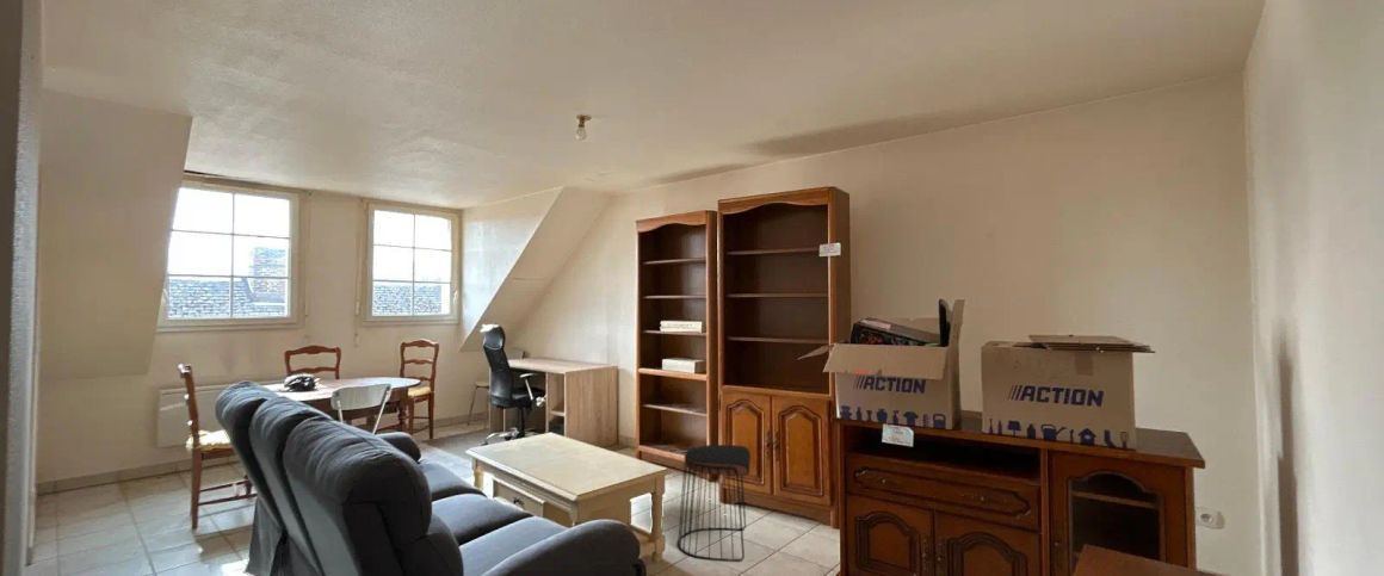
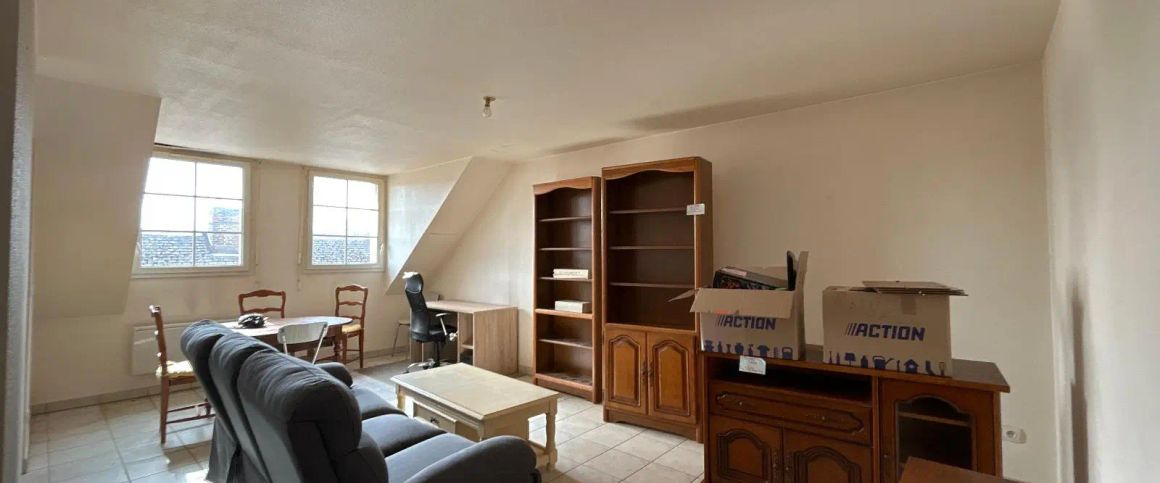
- stool [676,444,752,563]
